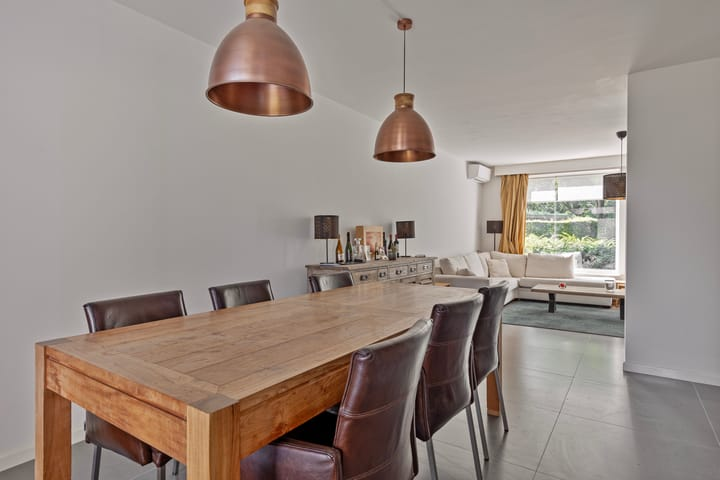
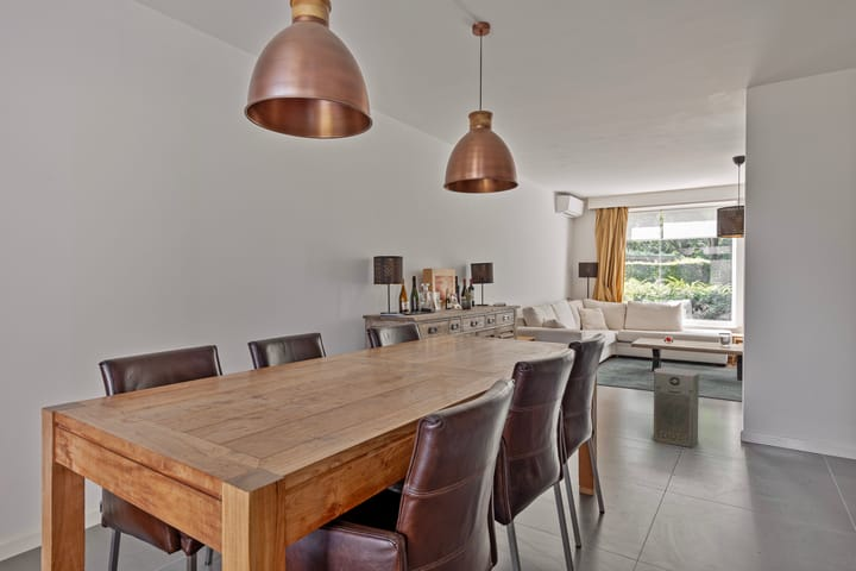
+ fan [653,366,700,448]
